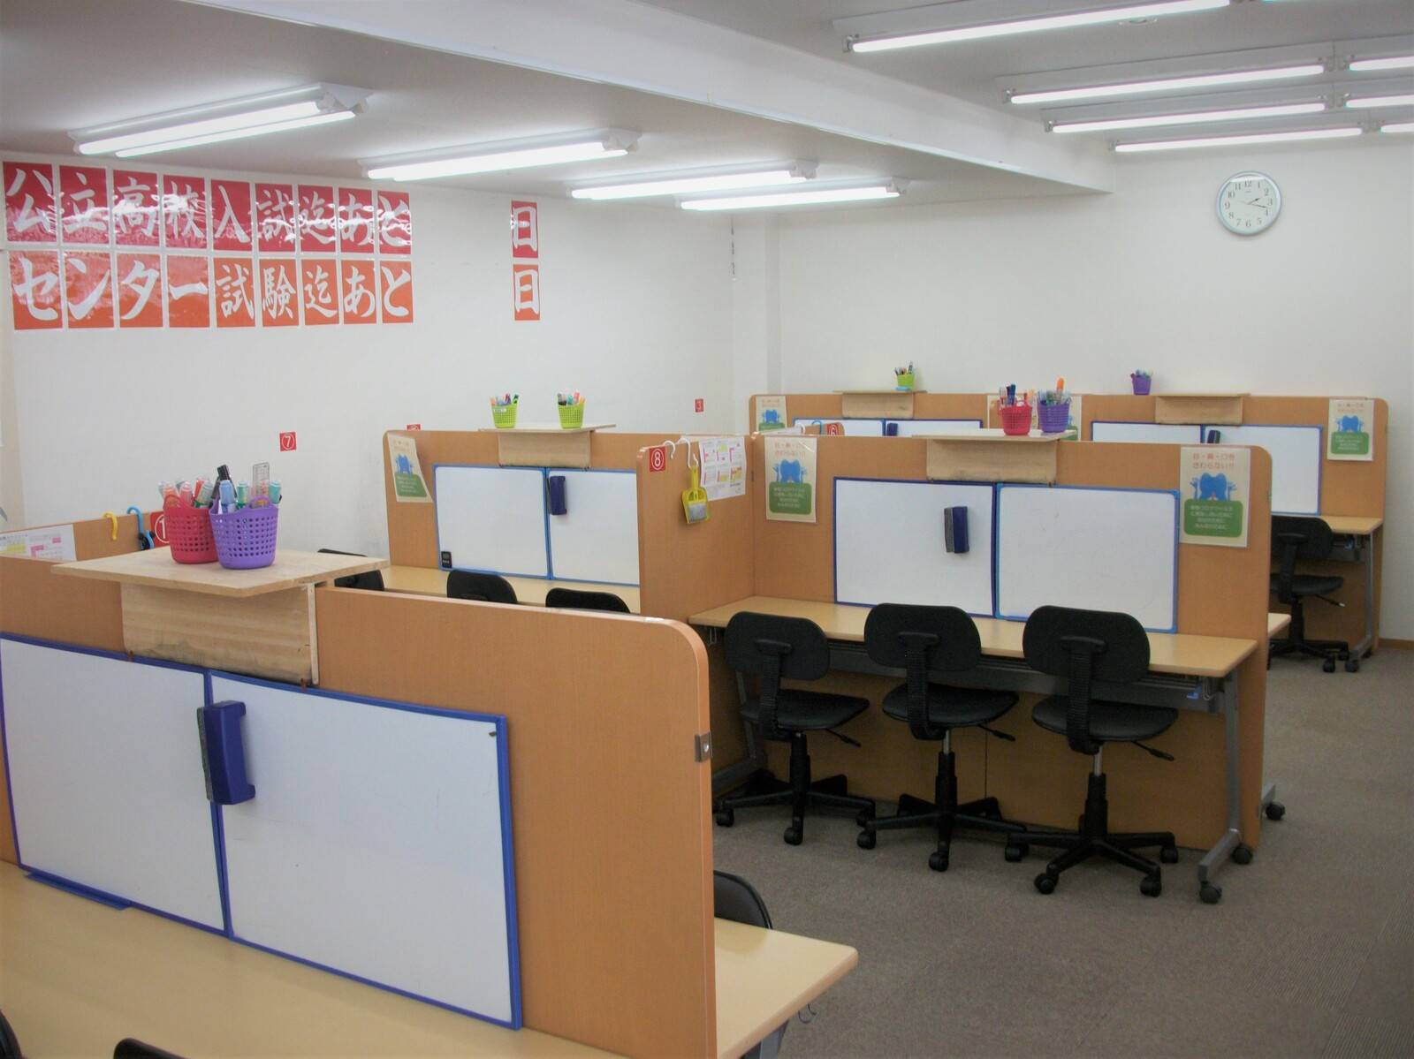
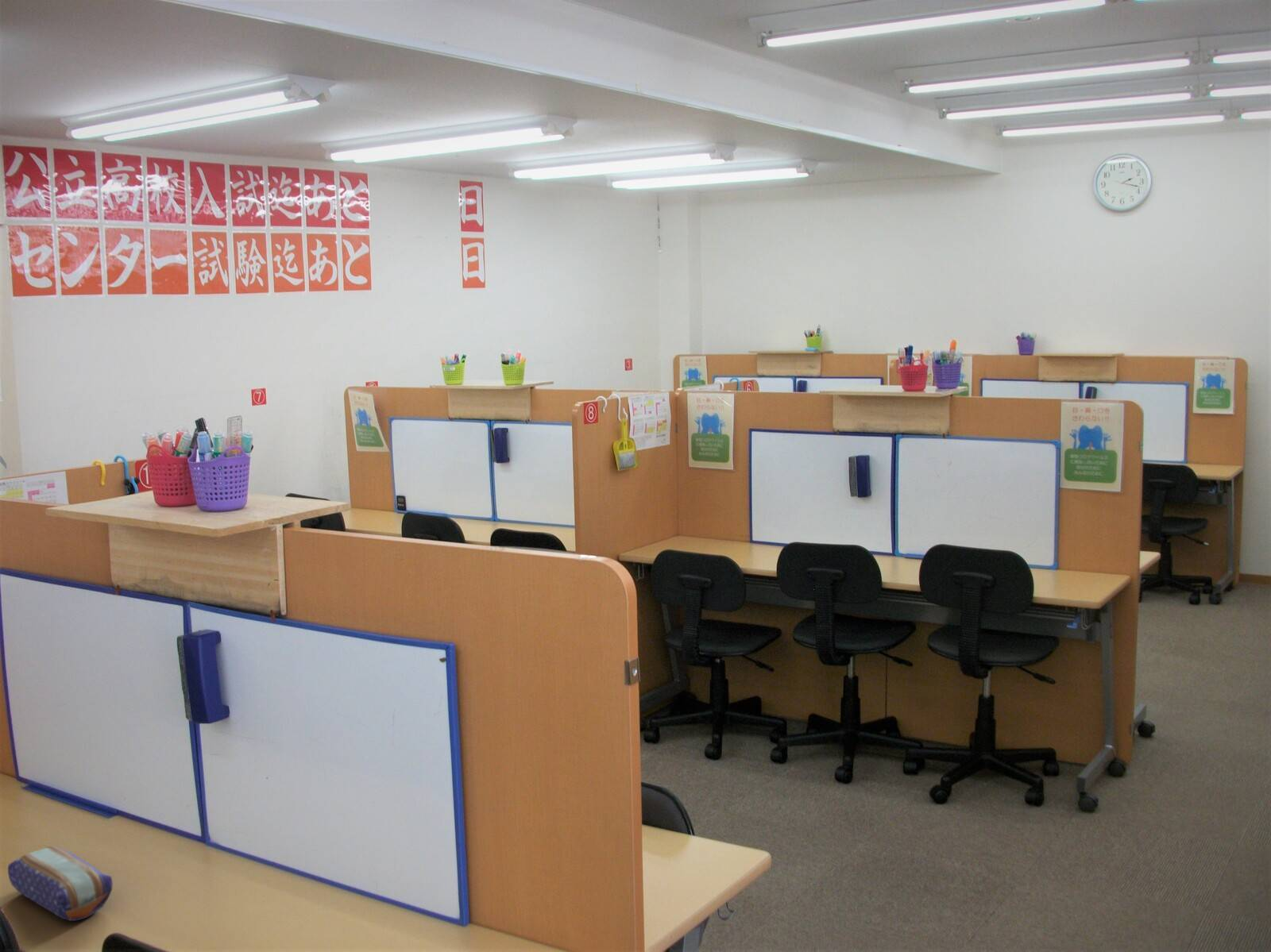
+ pencil case [7,845,114,922]
